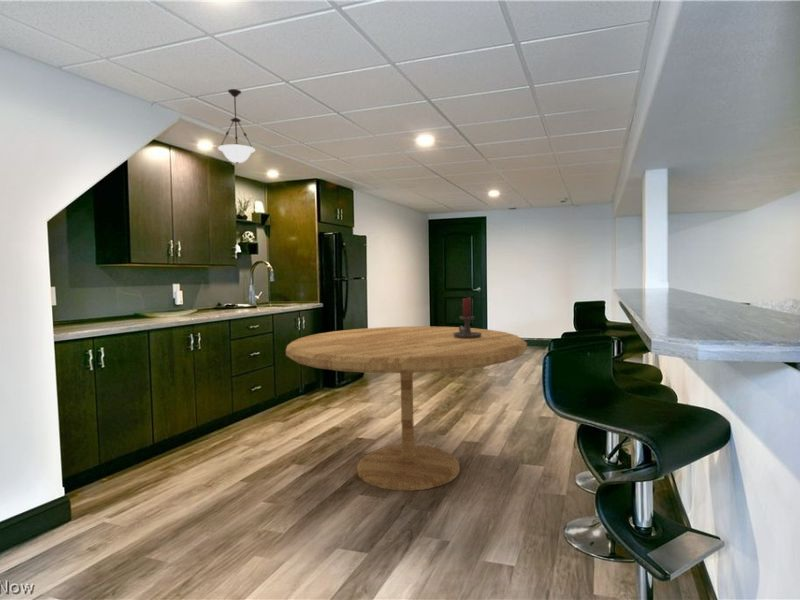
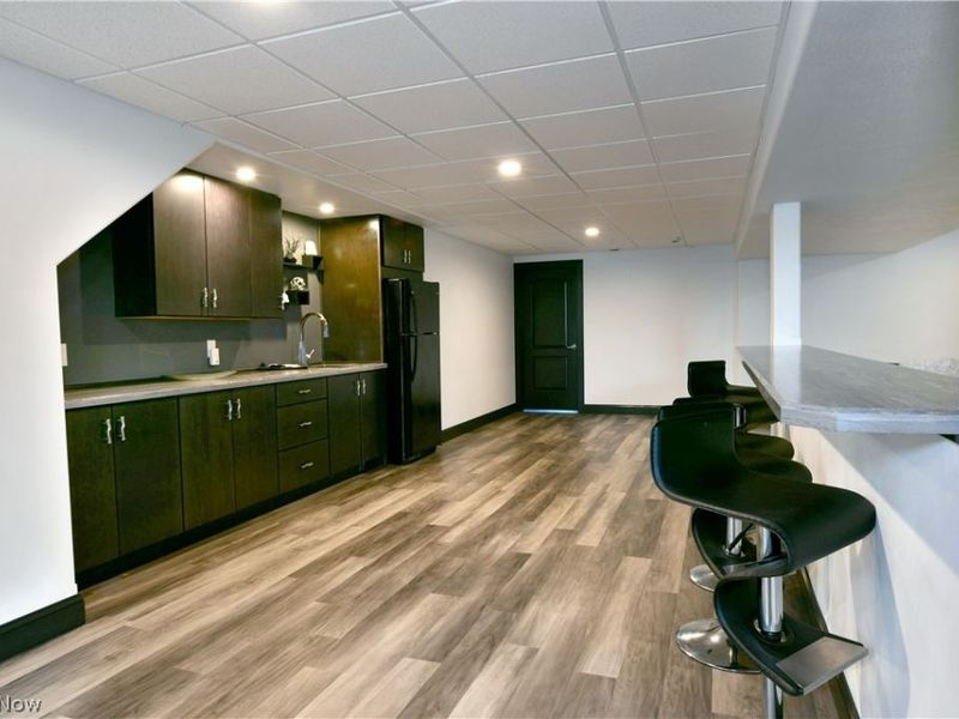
- pendant light [217,88,256,165]
- candle holder [453,297,482,338]
- dining table [285,325,528,492]
